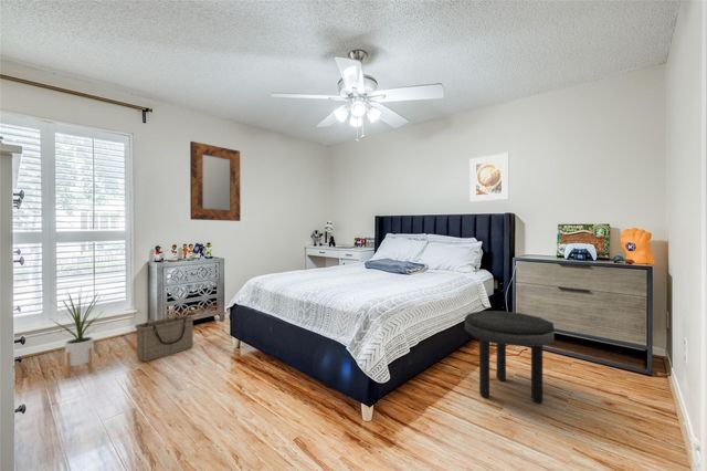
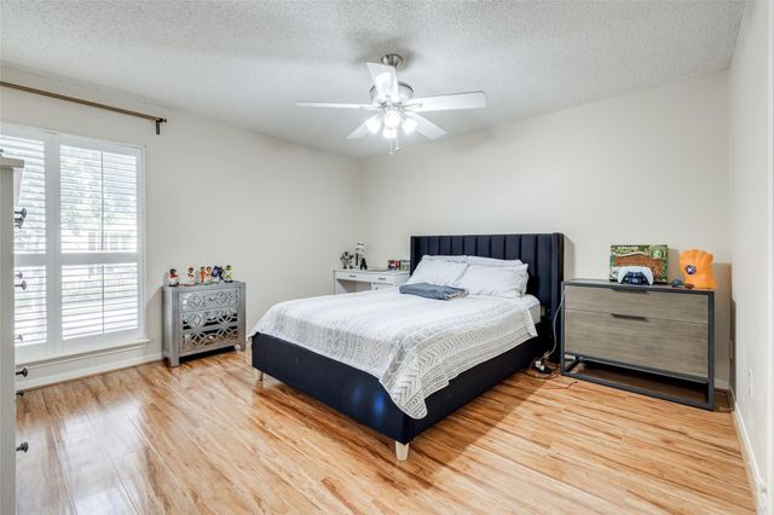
- side table [464,310,556,404]
- house plant [48,286,108,379]
- home mirror [189,140,242,222]
- basket [134,314,196,363]
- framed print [468,151,510,202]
